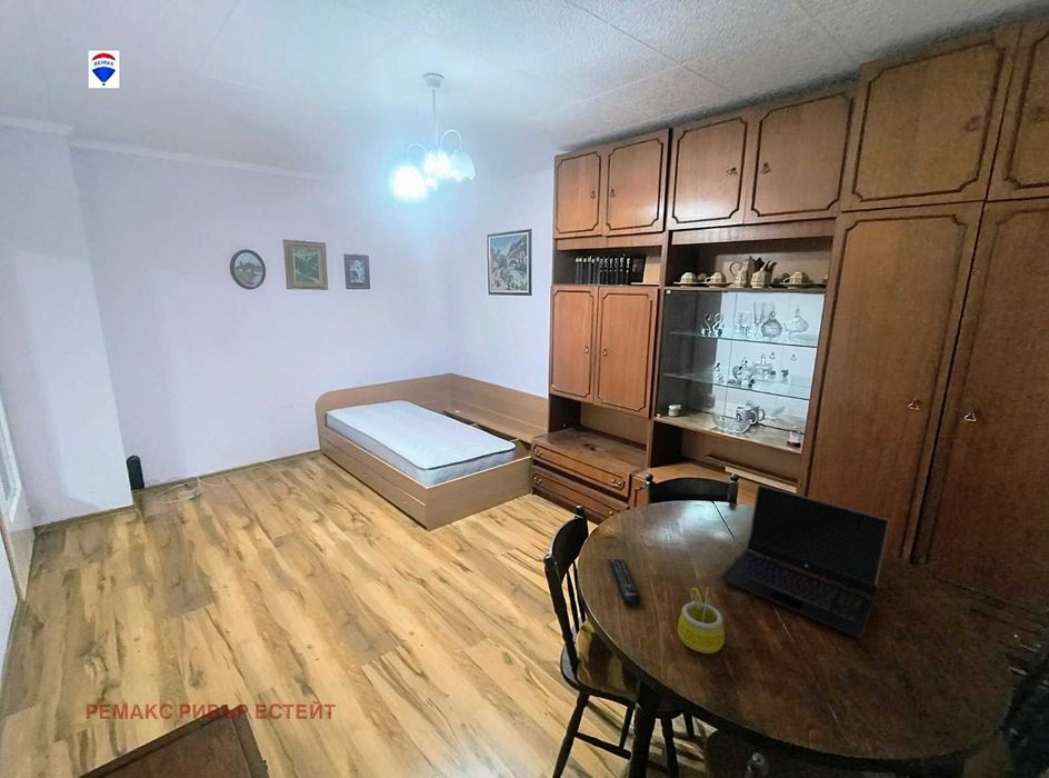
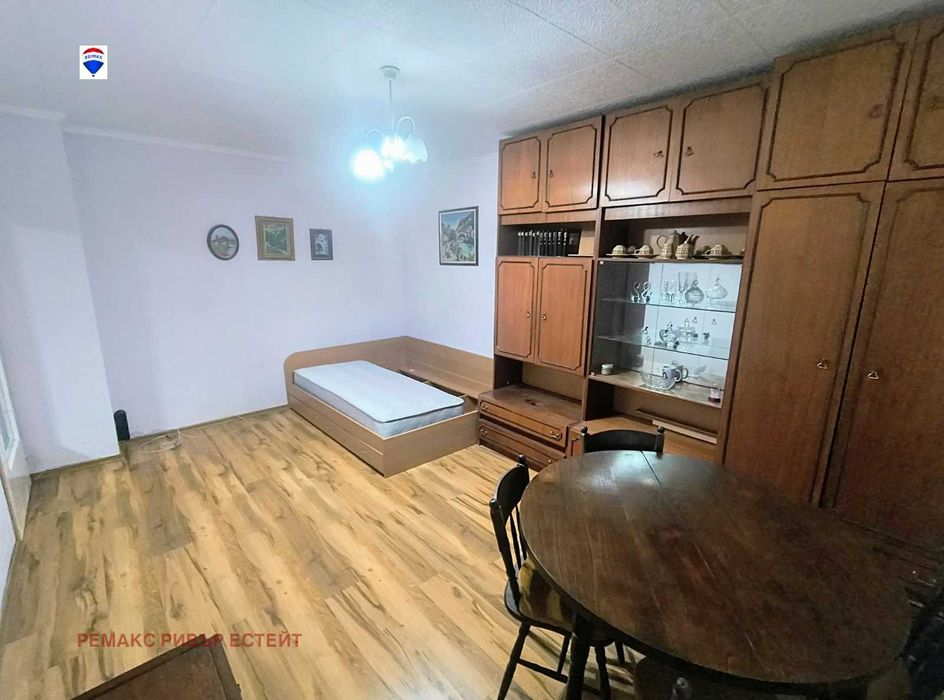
- laptop computer [719,483,891,639]
- mug [677,586,726,655]
- remote control [607,558,642,608]
